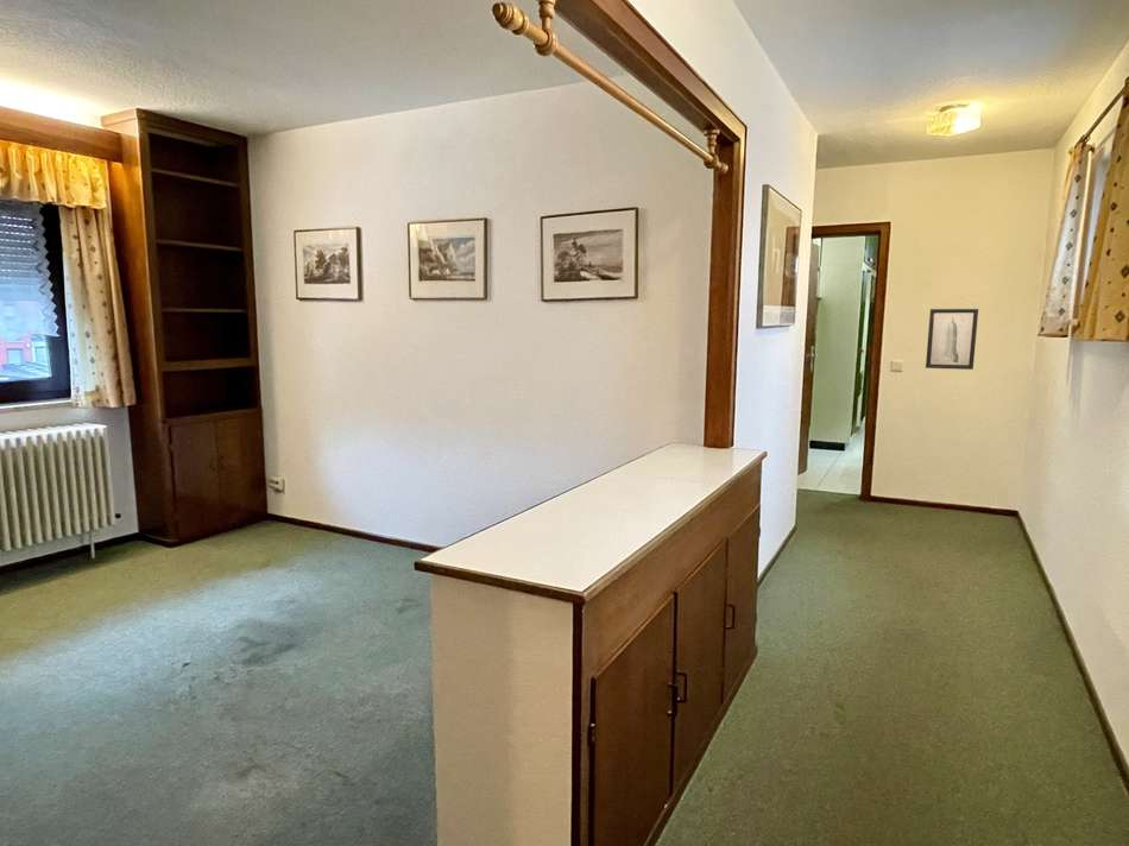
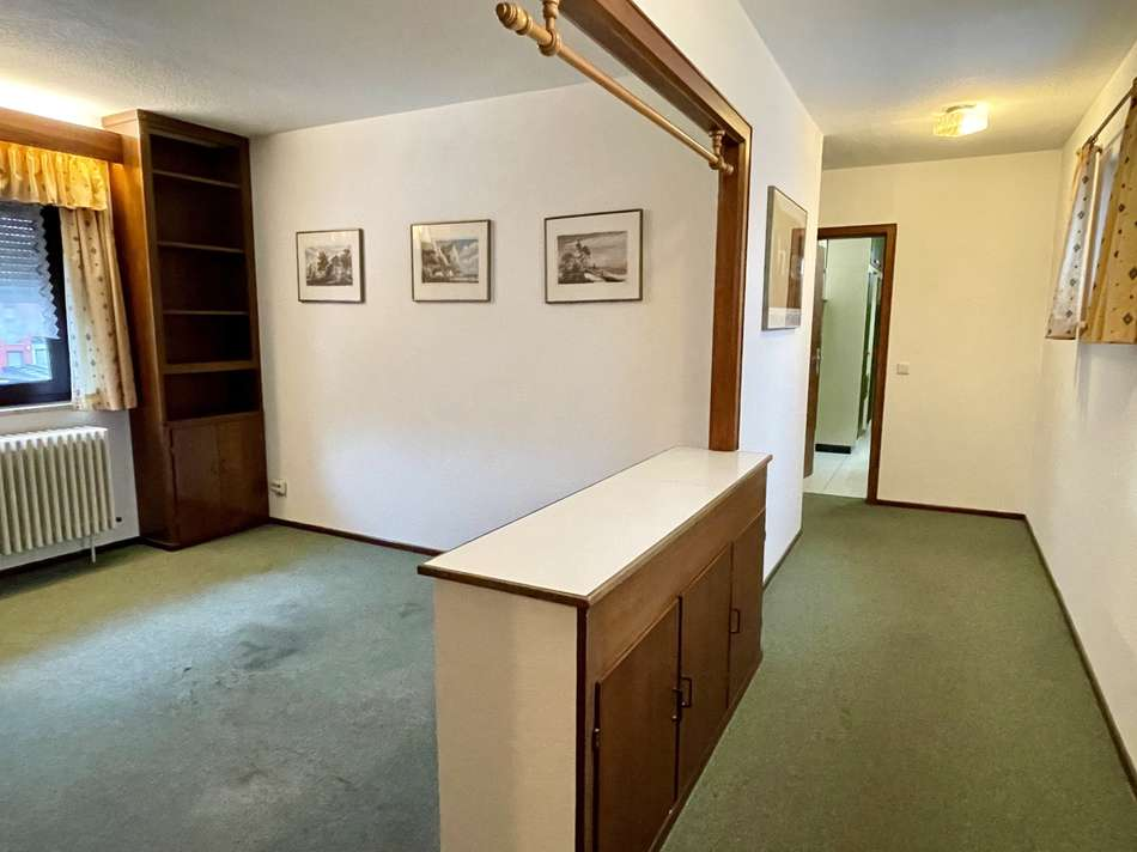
- wall art [925,308,979,371]
